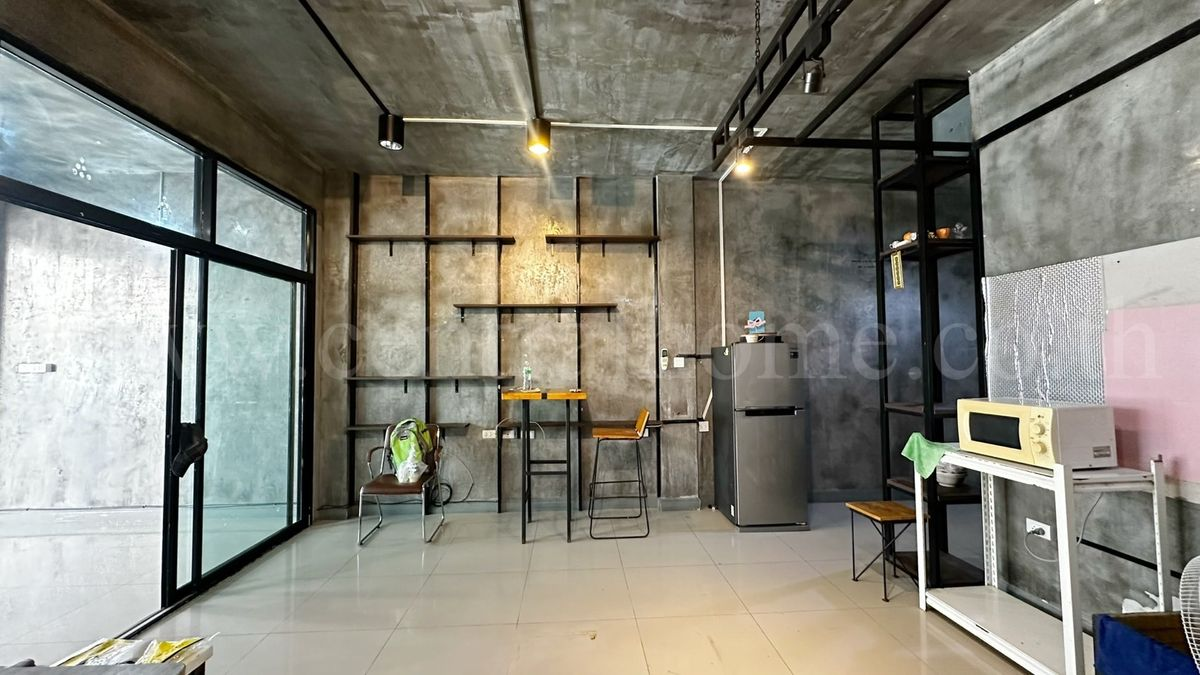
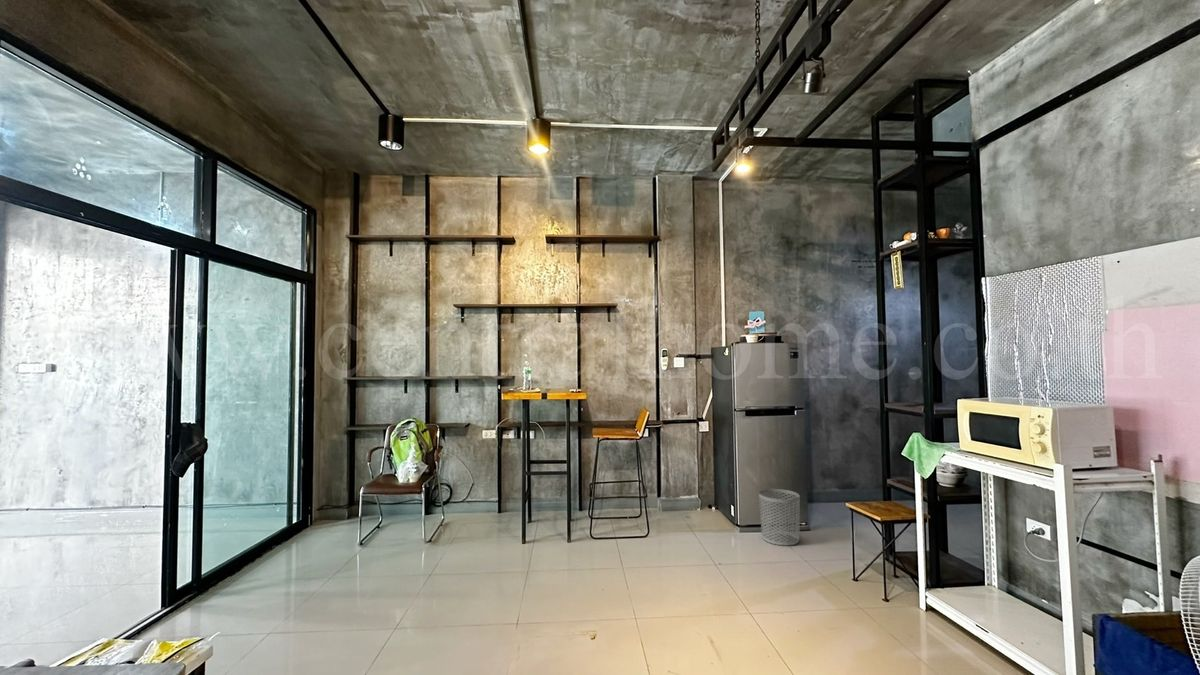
+ waste bin [758,488,801,547]
